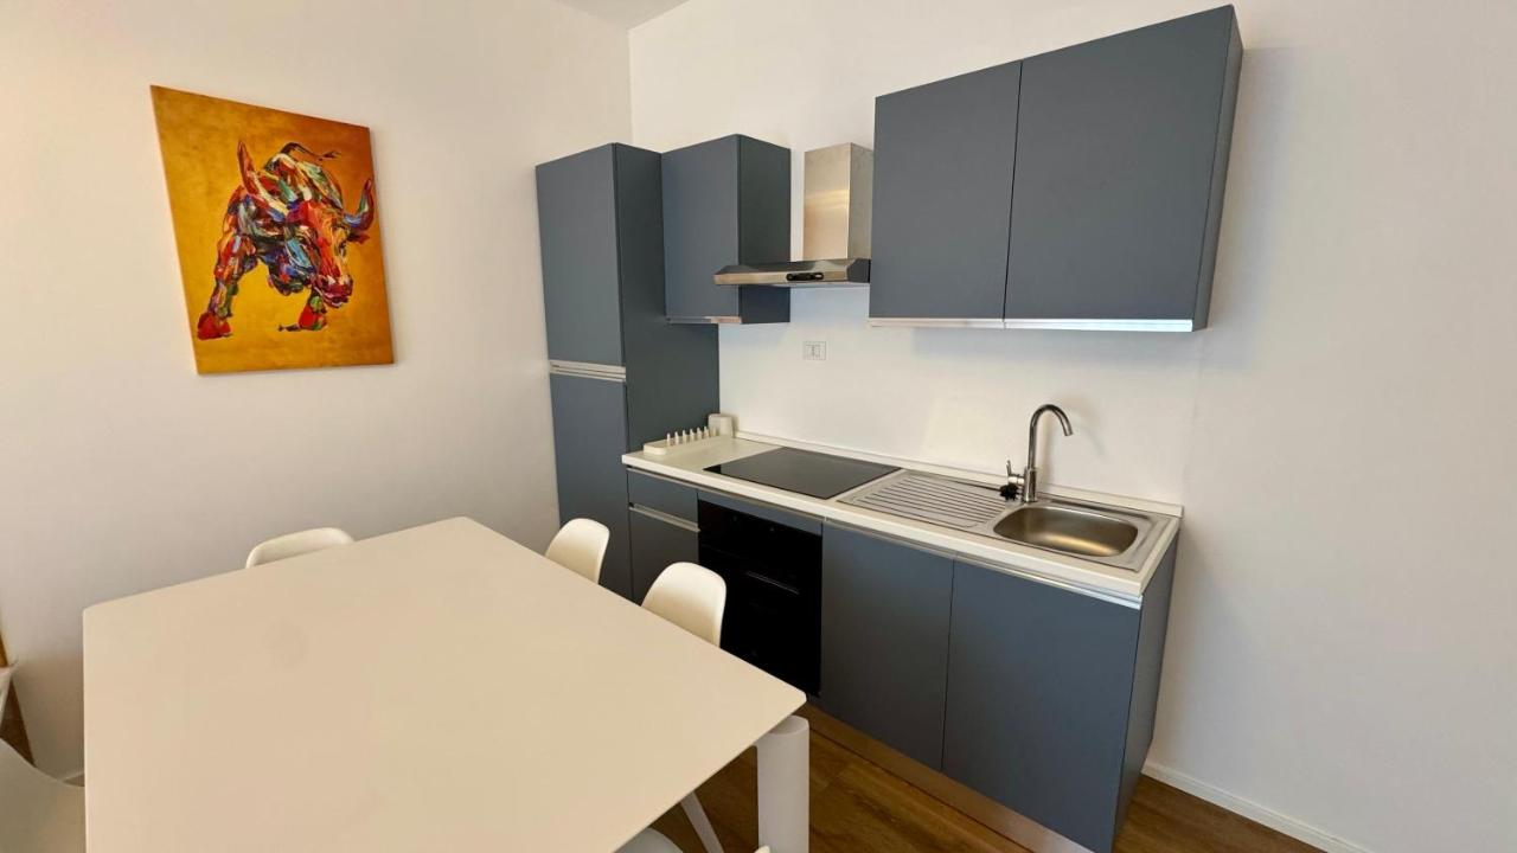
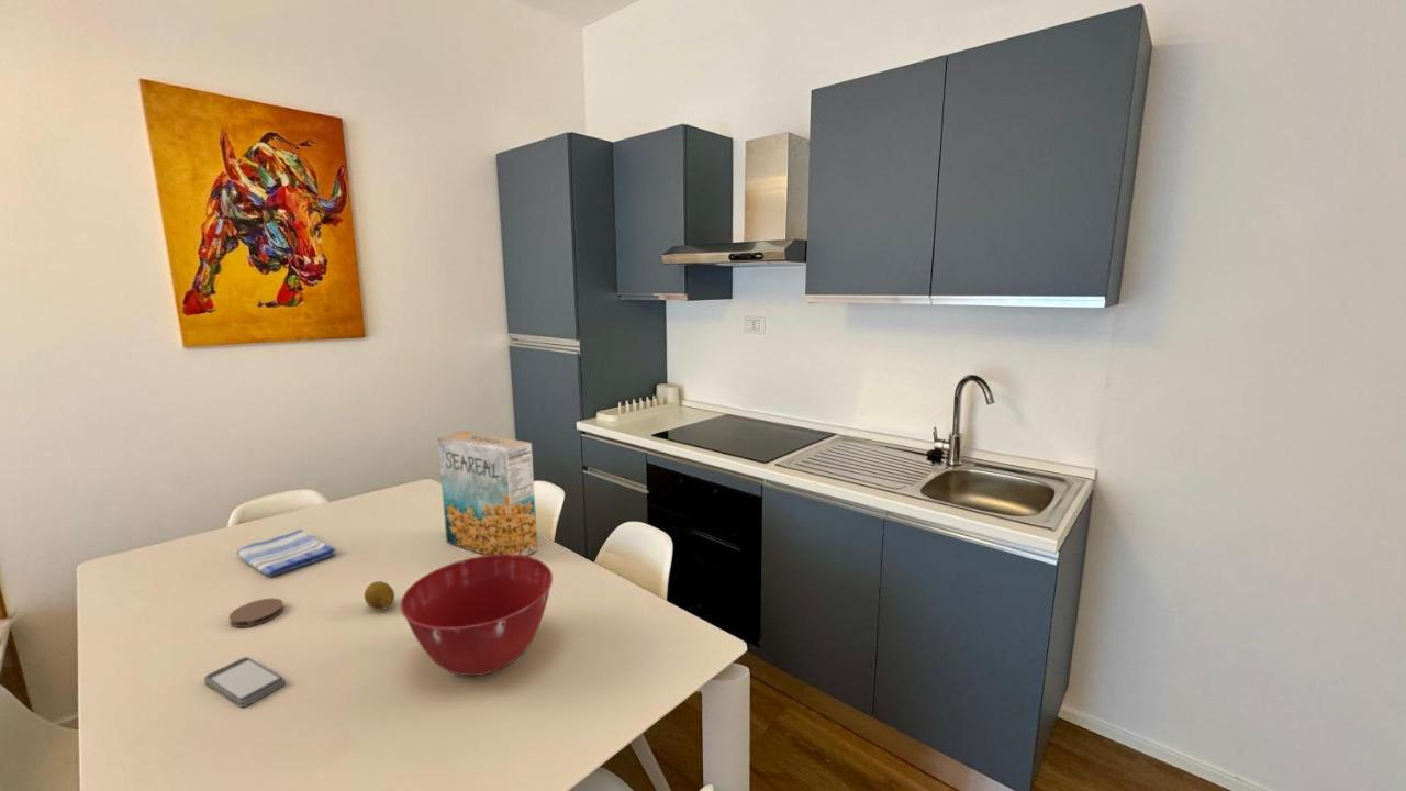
+ smartphone [203,656,287,709]
+ coaster [227,597,284,628]
+ cereal box [436,431,538,556]
+ mixing bowl [399,554,554,677]
+ fruit [364,580,395,611]
+ dish towel [235,528,337,577]
